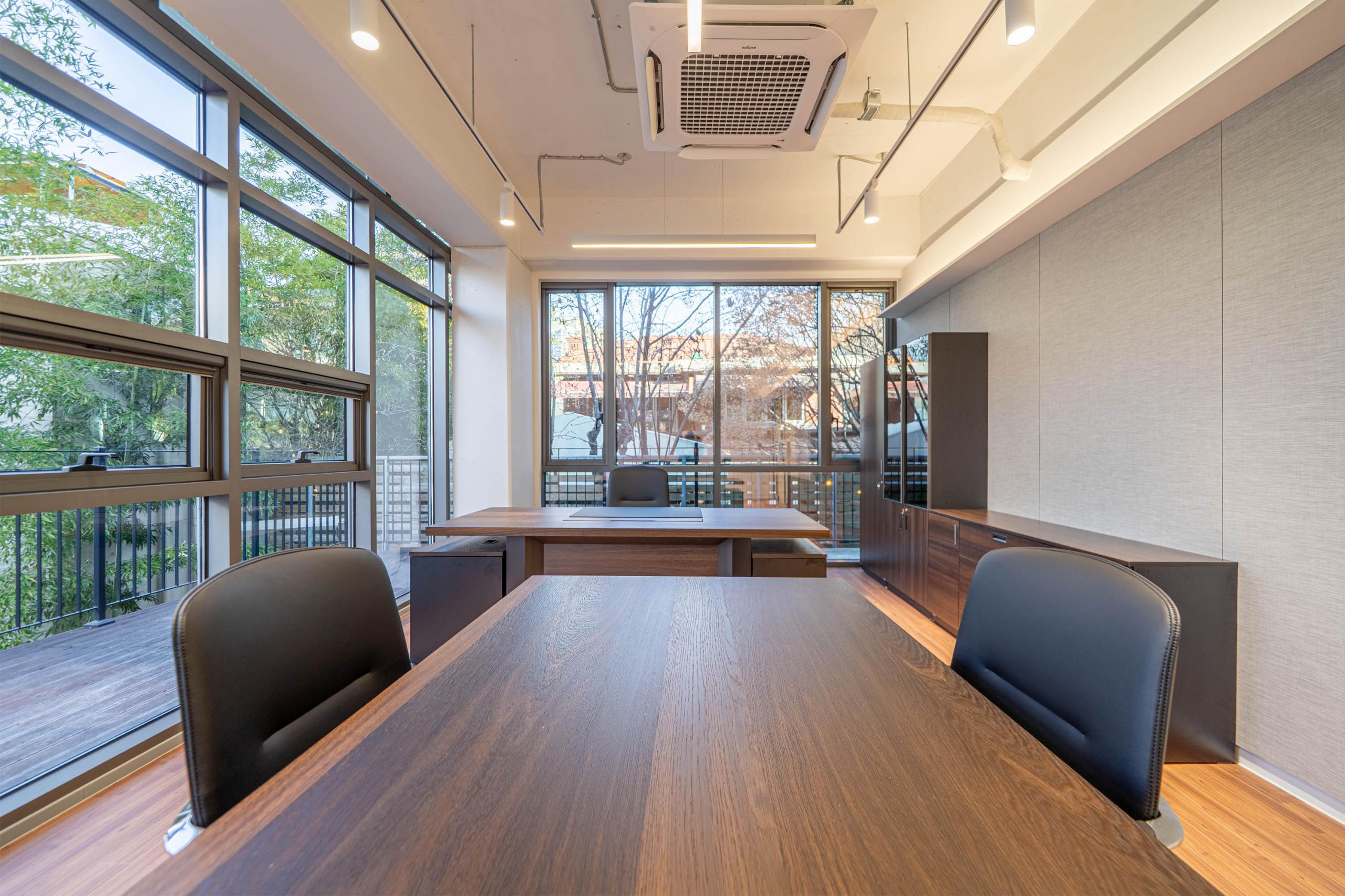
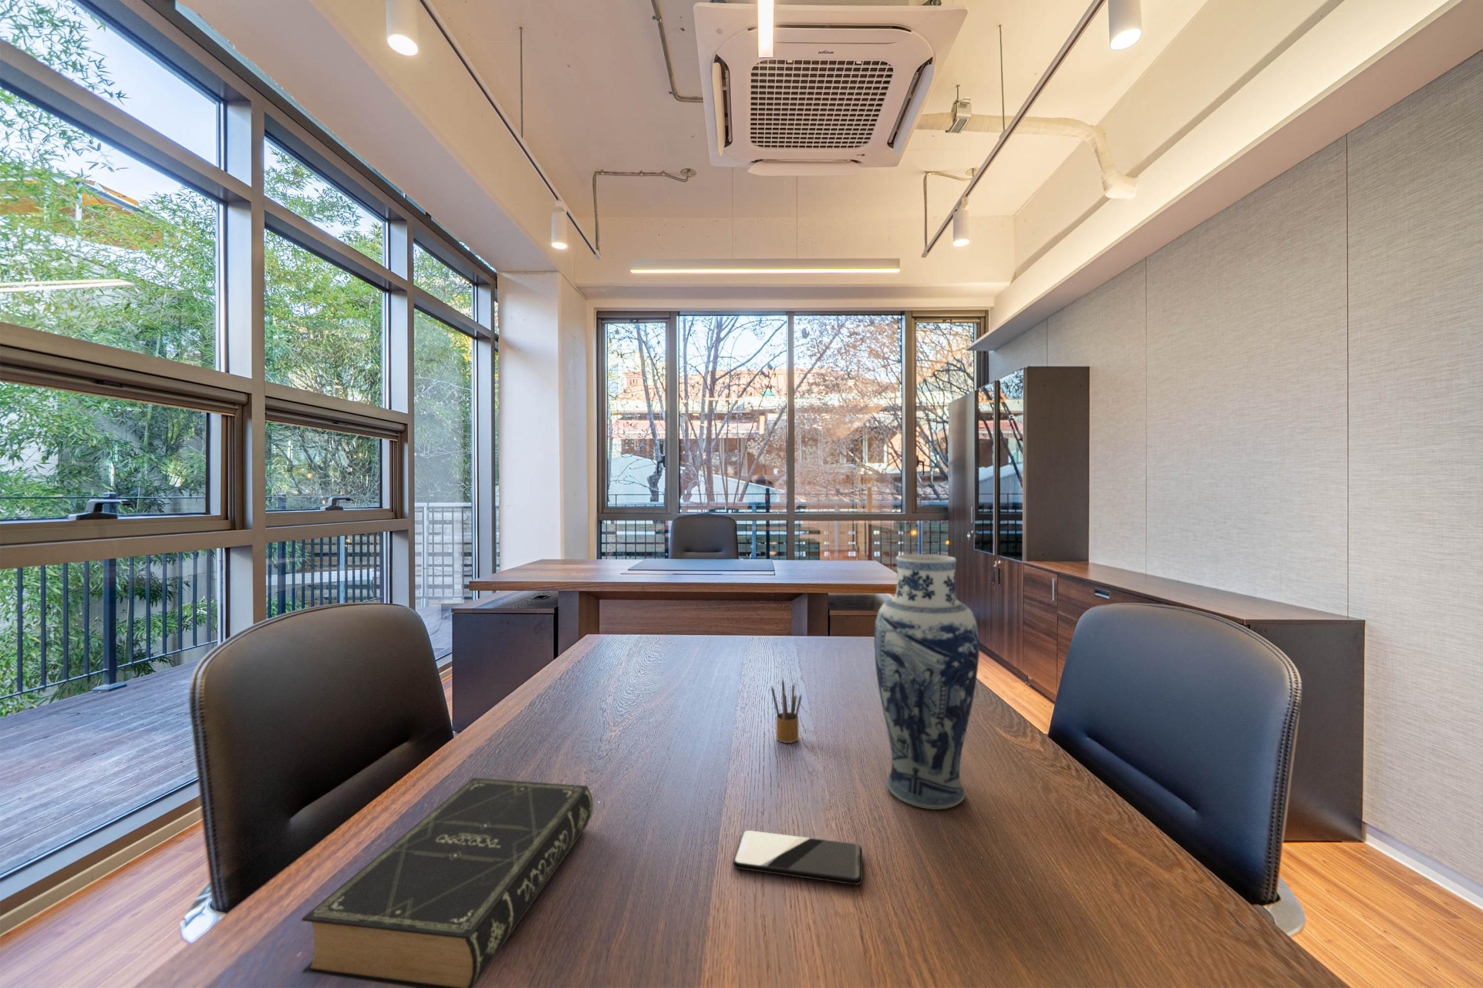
+ book [301,777,594,988]
+ smartphone [732,830,863,885]
+ pencil box [771,678,803,743]
+ vase [873,554,979,810]
